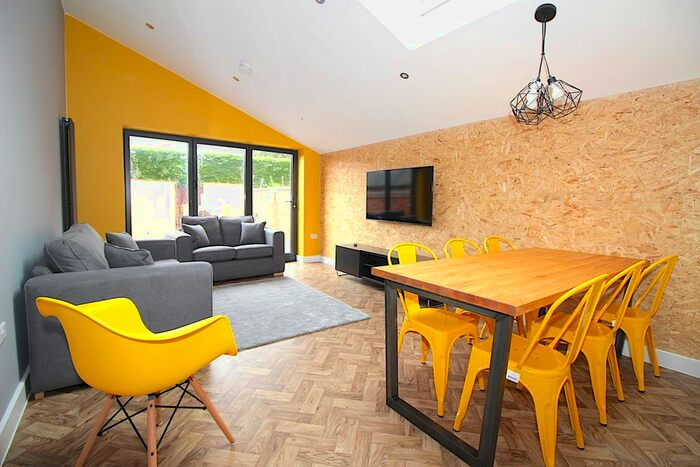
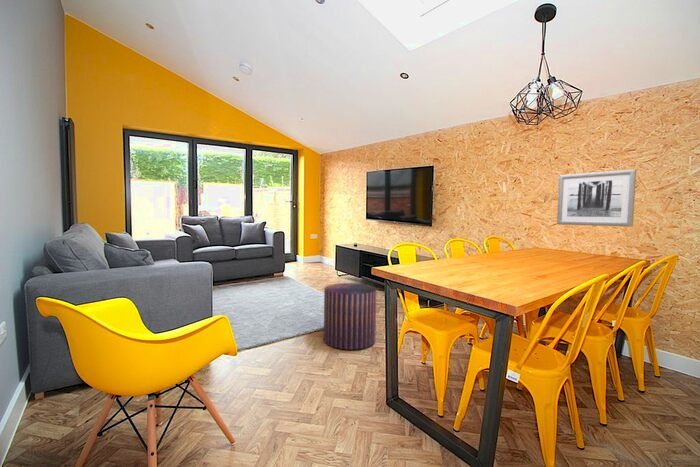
+ pouf [323,282,377,351]
+ wall art [556,168,637,228]
